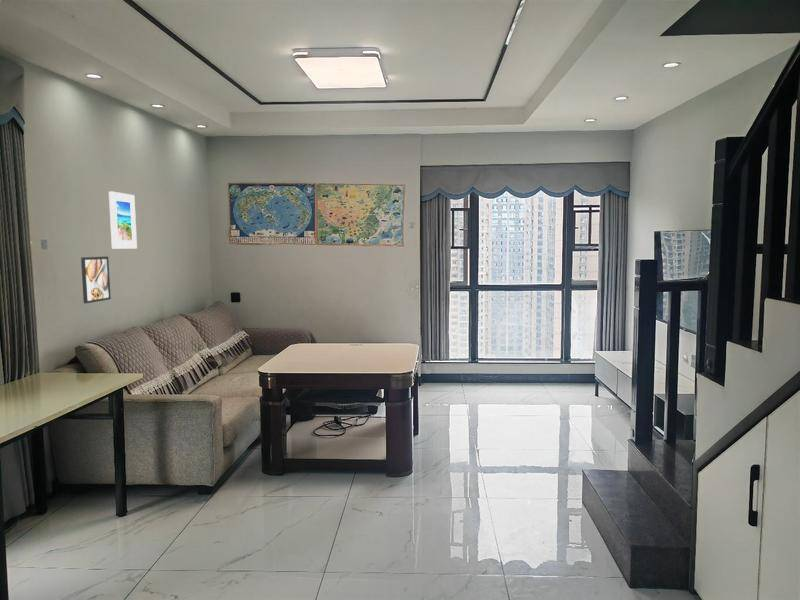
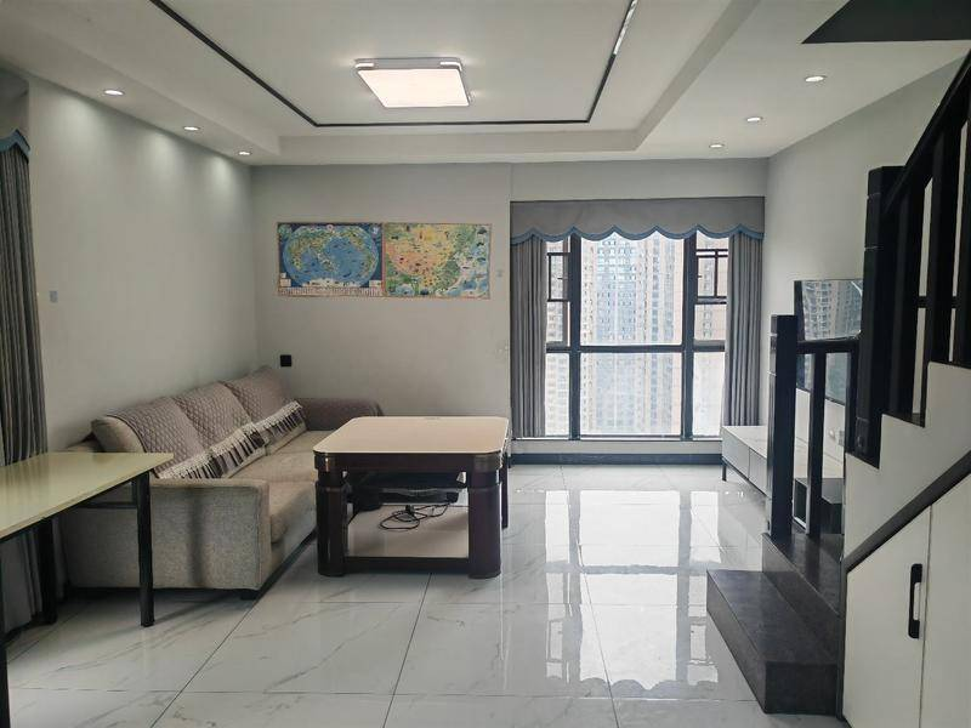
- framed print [108,190,138,250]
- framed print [80,255,112,304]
